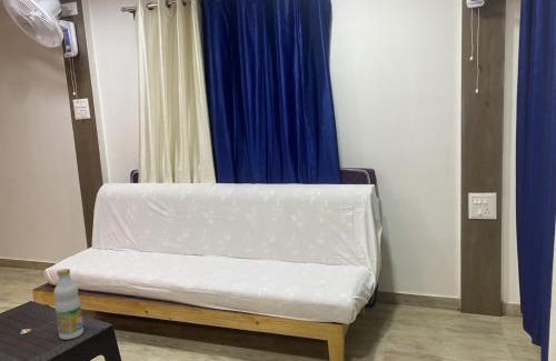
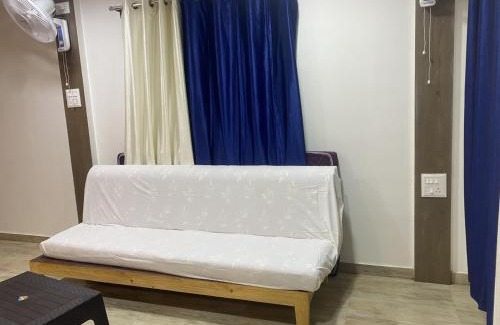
- bottle [52,268,85,341]
